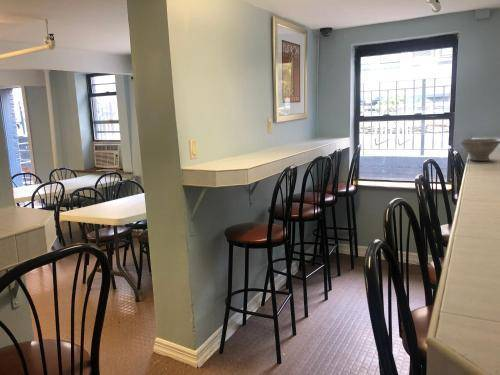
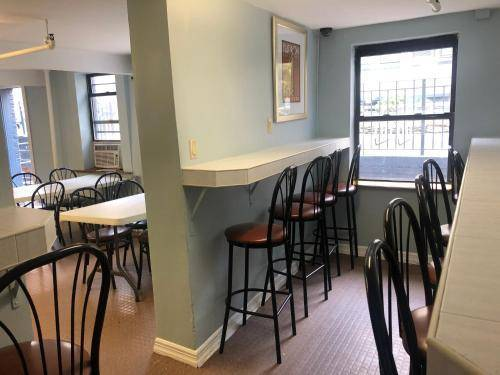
- bowl [459,137,500,162]
